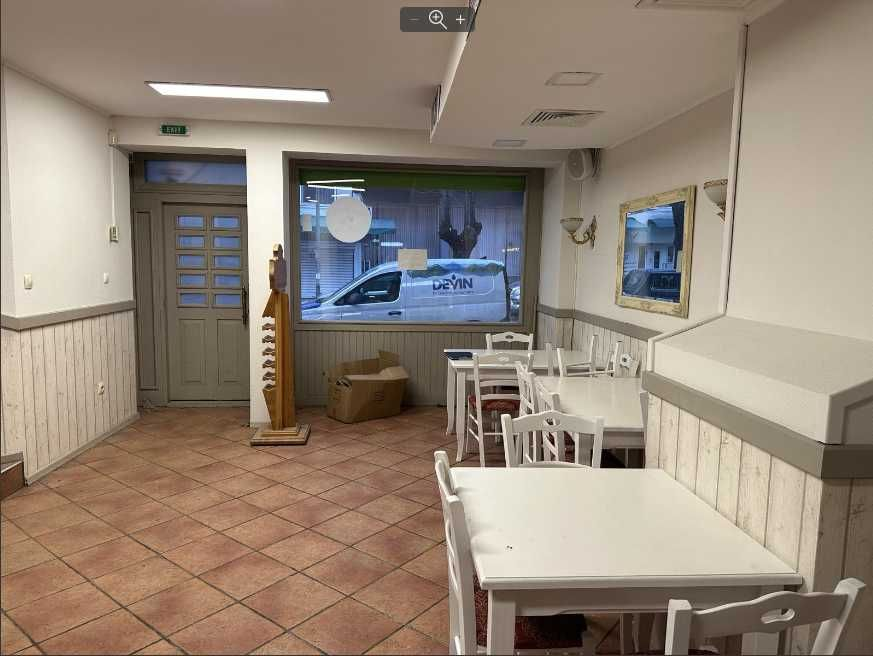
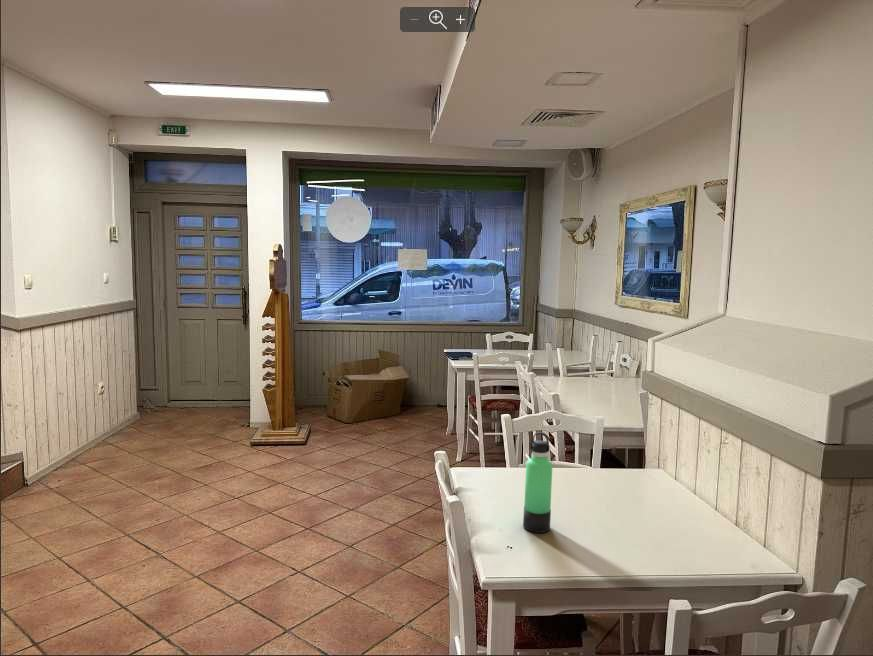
+ thermos bottle [522,431,554,534]
